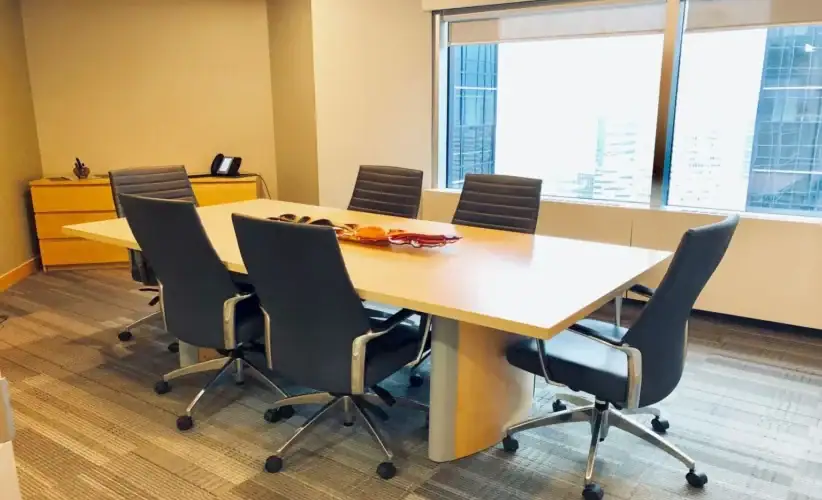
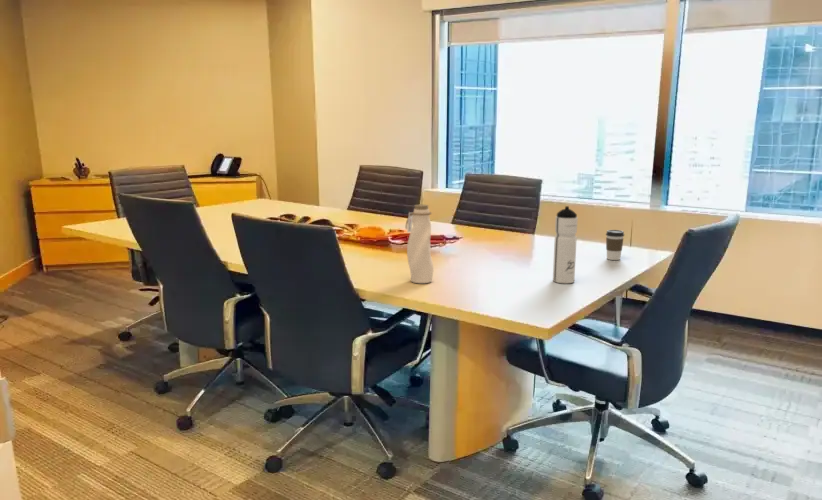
+ water bottle [404,204,434,284]
+ coffee cup [605,229,625,261]
+ water bottle [552,205,579,284]
